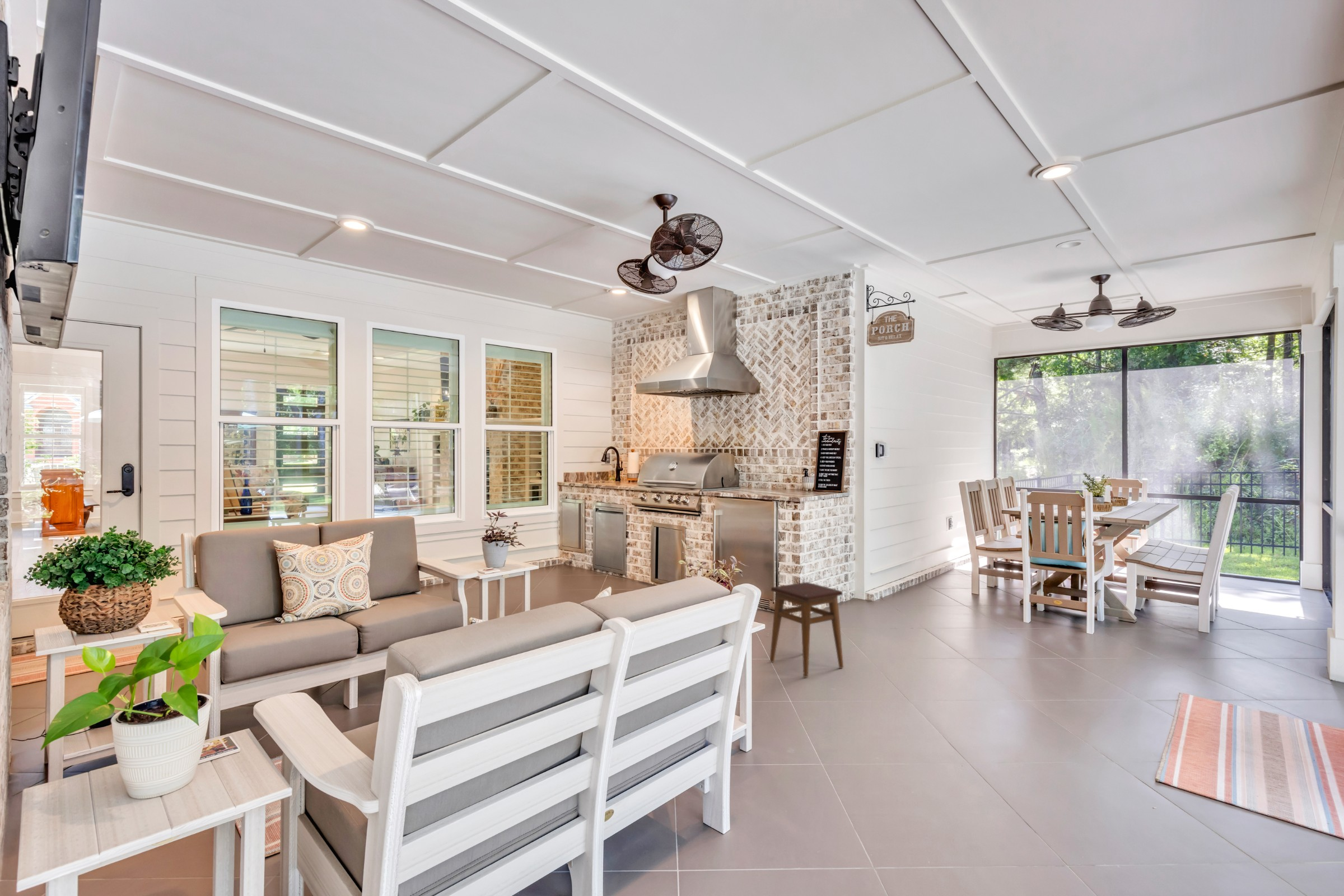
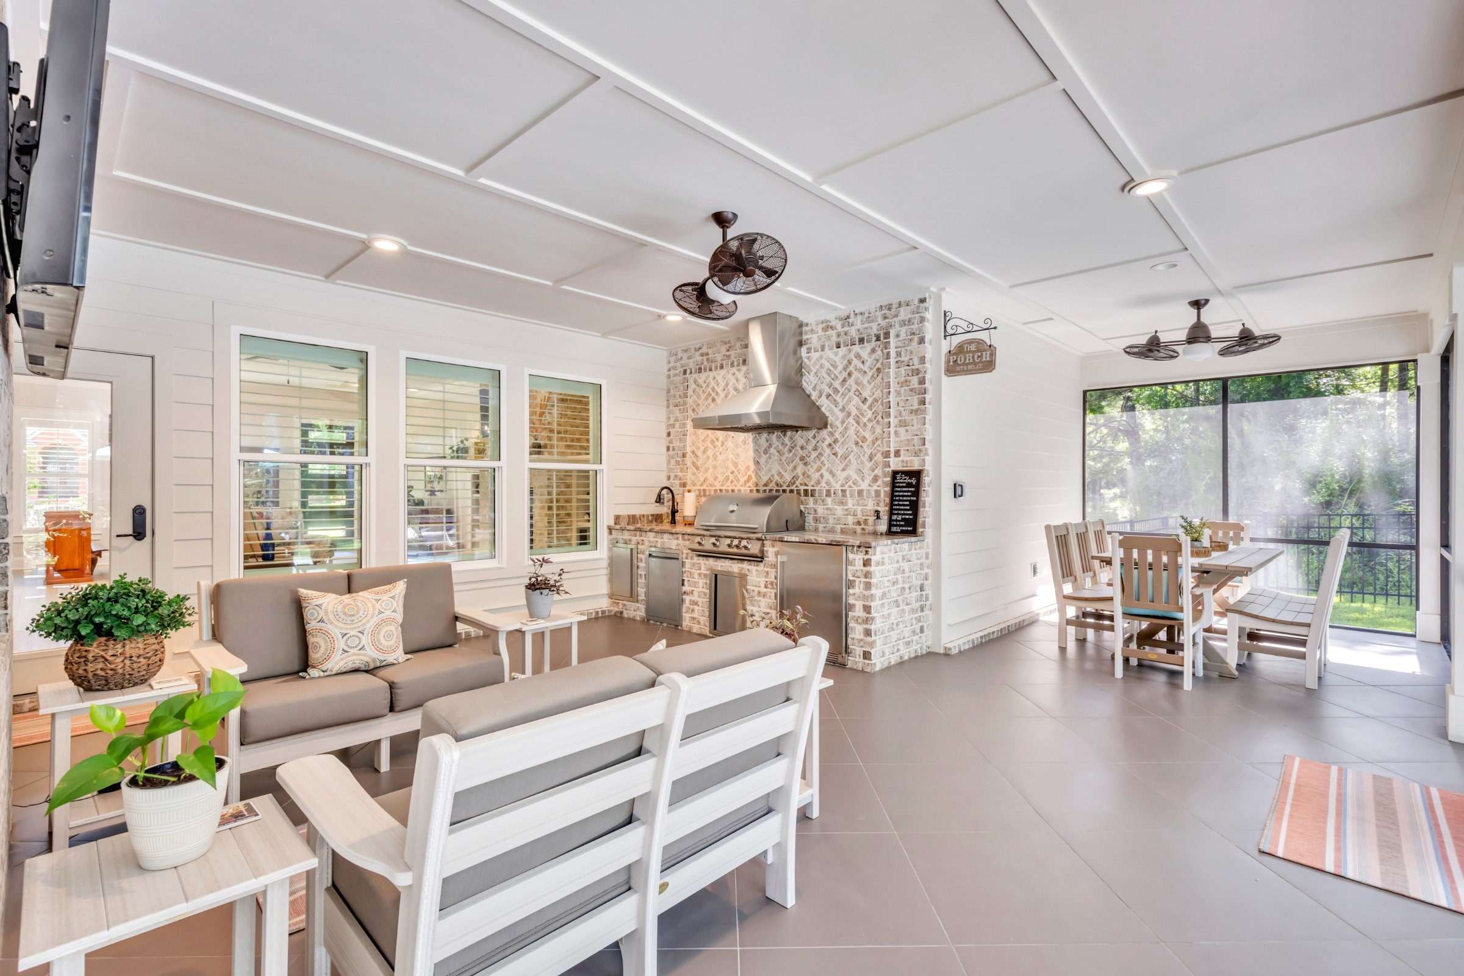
- stool [769,581,844,678]
